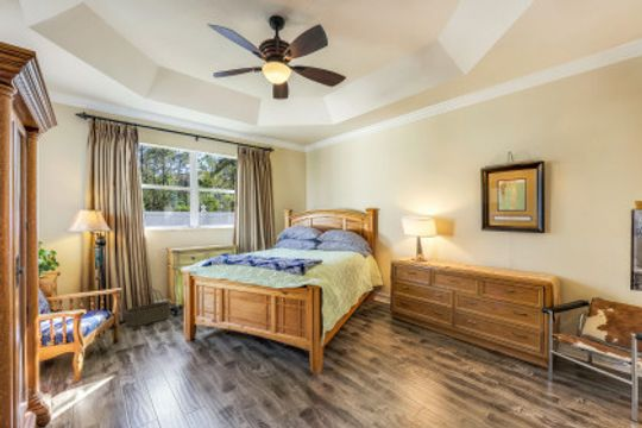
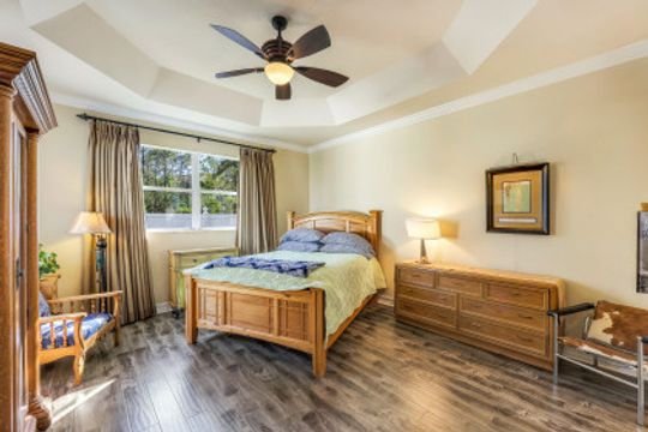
- basket [122,285,172,328]
